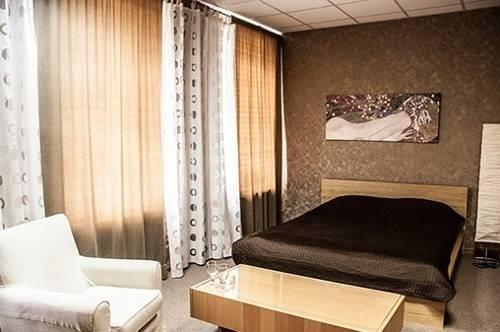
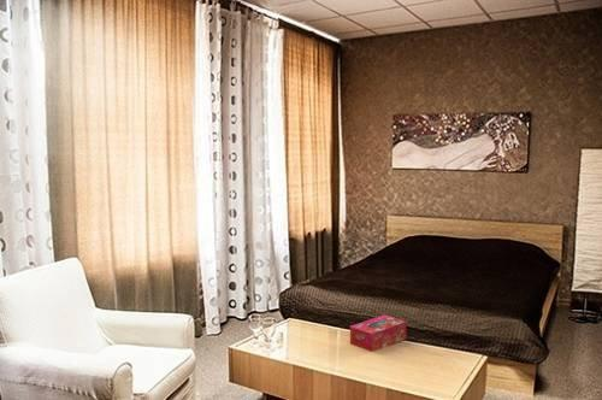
+ tissue box [349,313,408,353]
